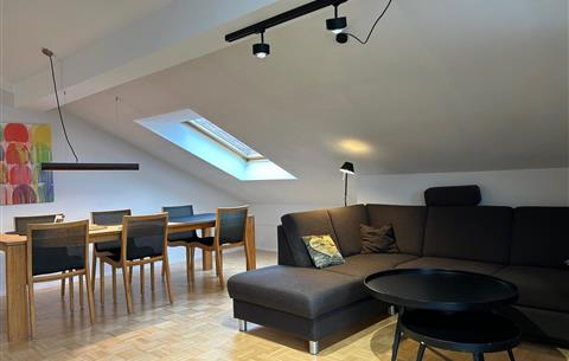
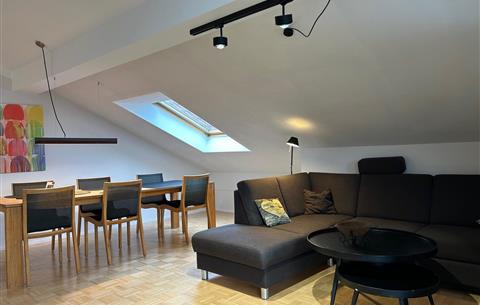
+ decorative bowl [327,220,381,249]
